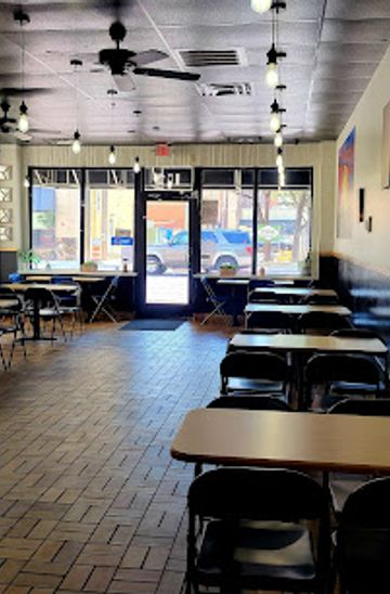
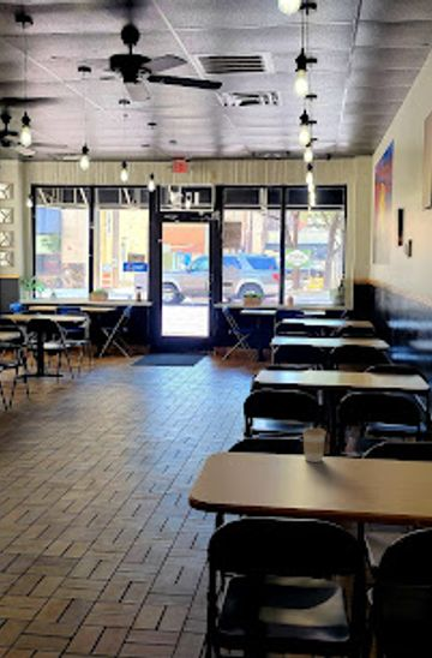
+ coffee cup [301,427,328,463]
